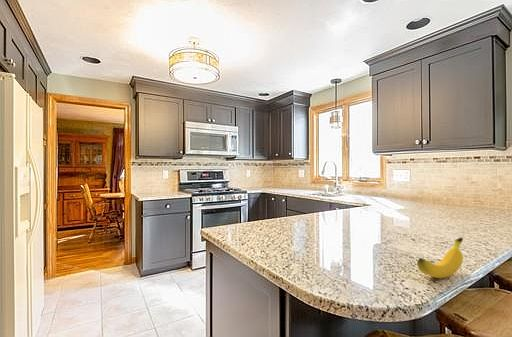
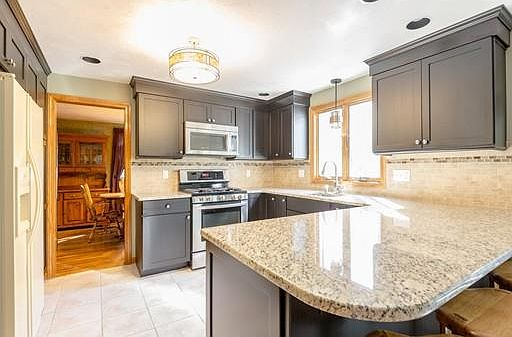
- banana [416,237,464,279]
